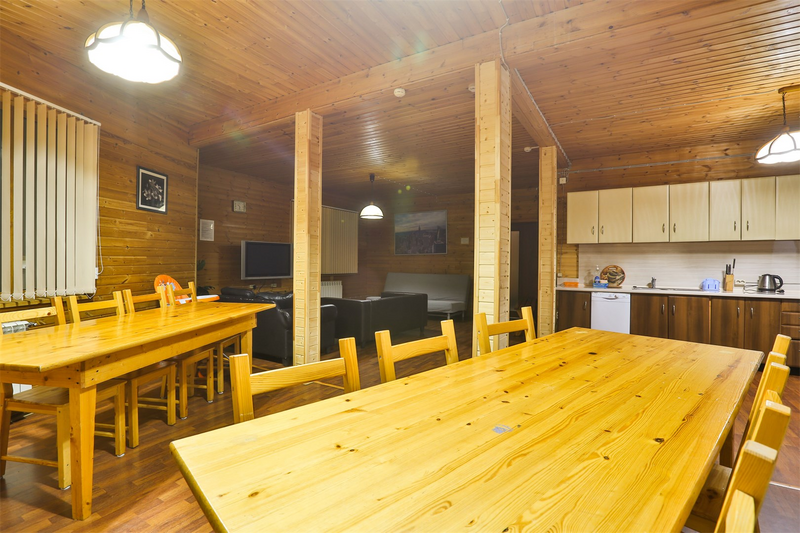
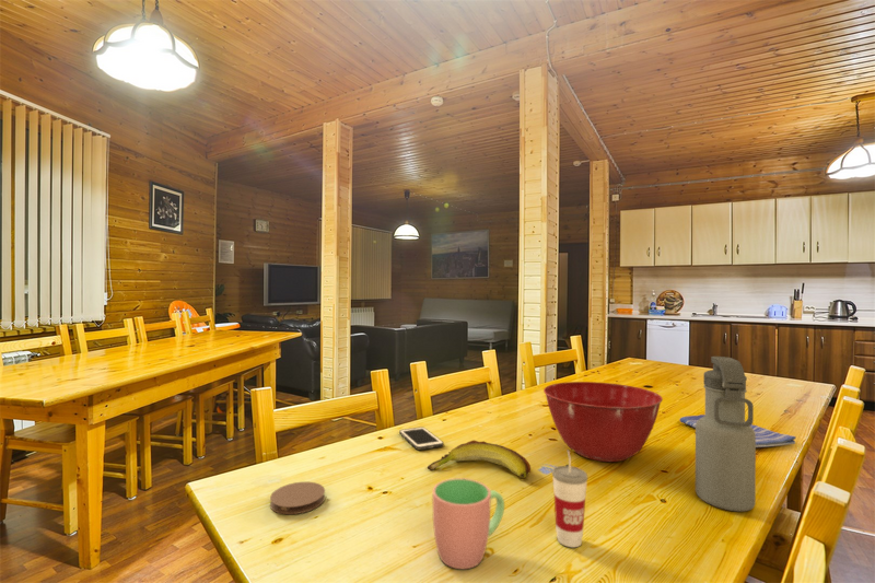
+ cup [432,477,505,570]
+ water bottle [695,355,757,513]
+ mixing bowl [542,381,664,463]
+ dish towel [678,413,797,448]
+ banana [427,440,532,479]
+ coaster [269,481,326,515]
+ cell phone [398,425,445,451]
+ cup [551,448,588,548]
